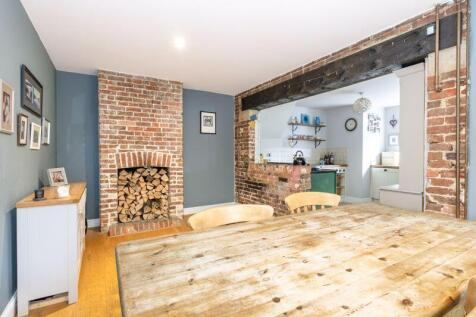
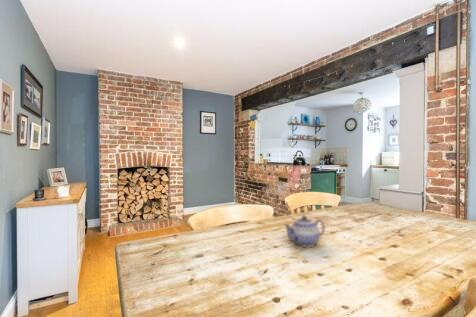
+ teapot [282,215,326,248]
